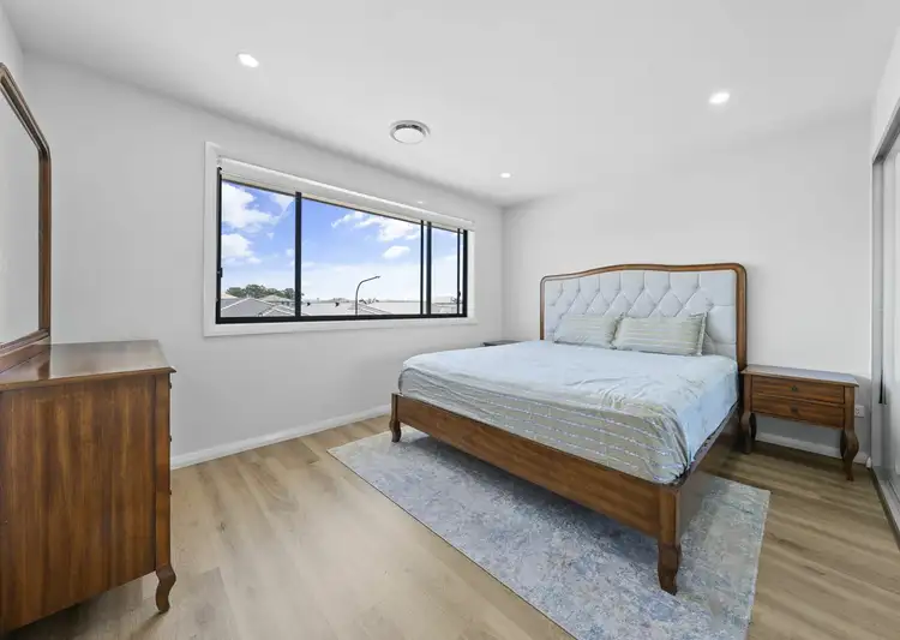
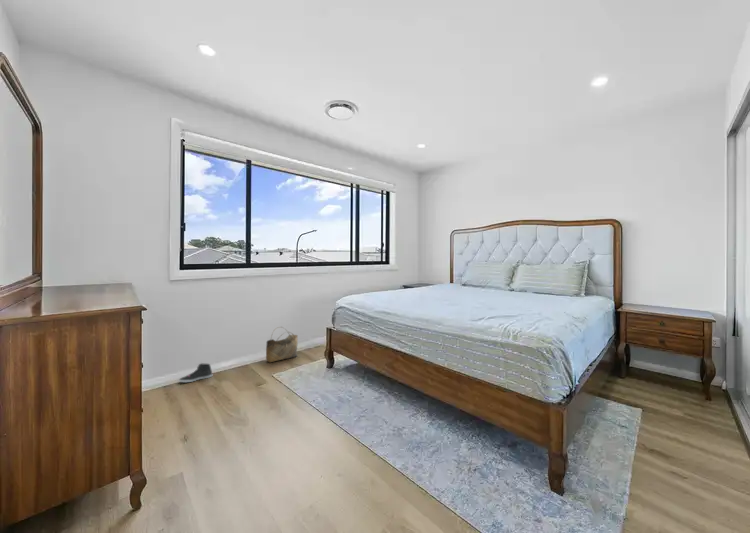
+ basket [265,326,299,364]
+ sneaker [178,362,213,383]
